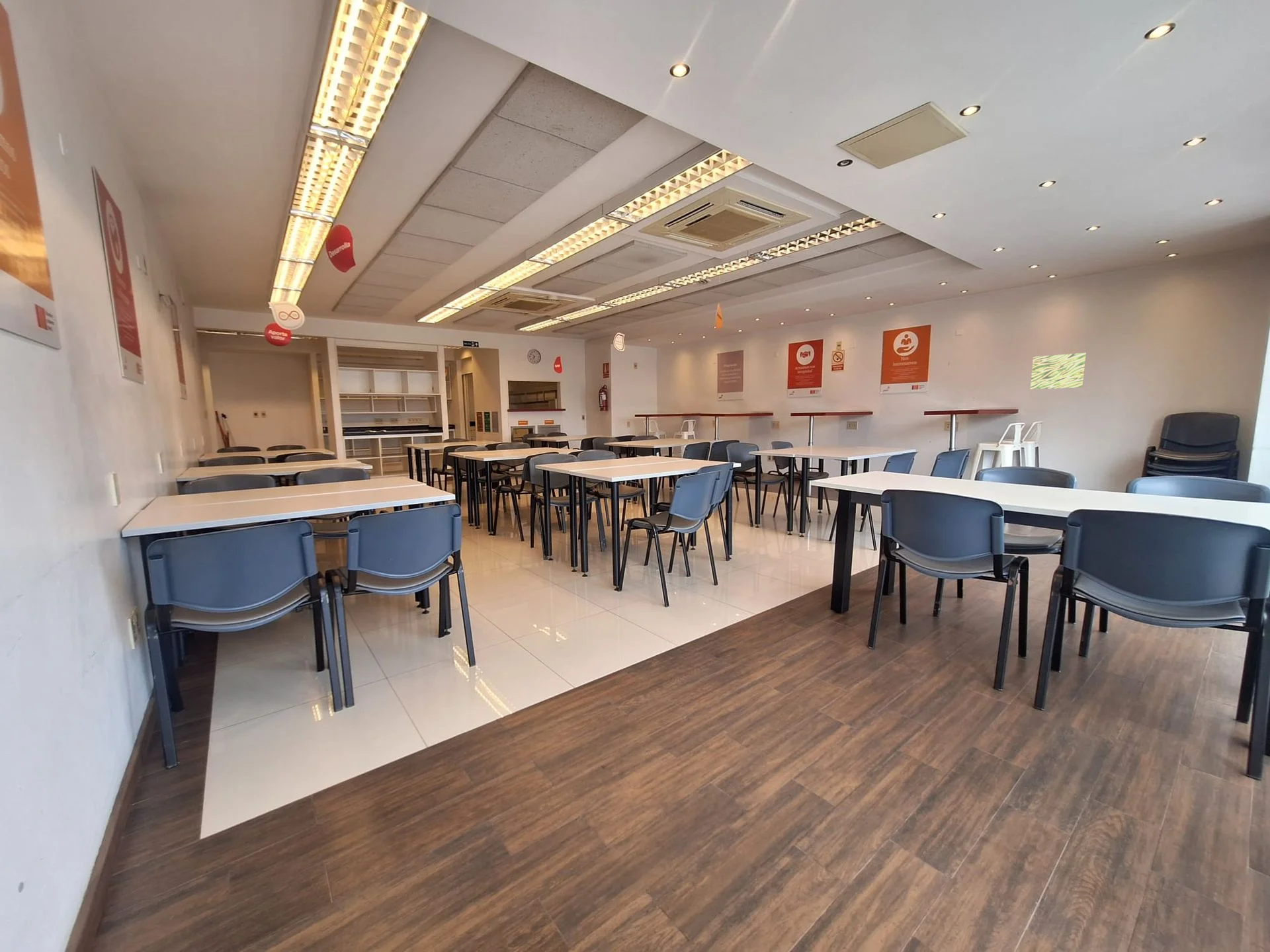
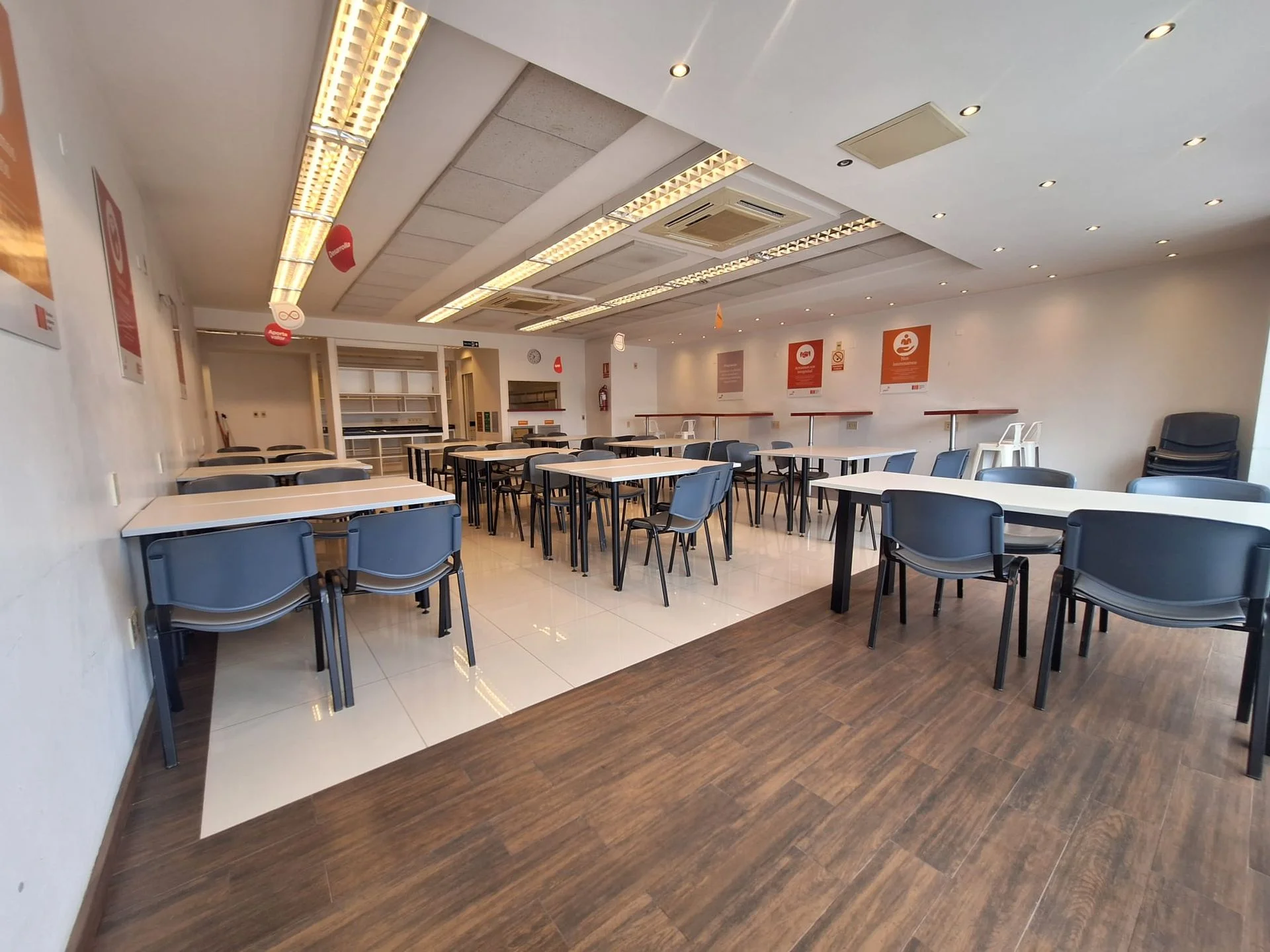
- wall art [1030,352,1087,390]
